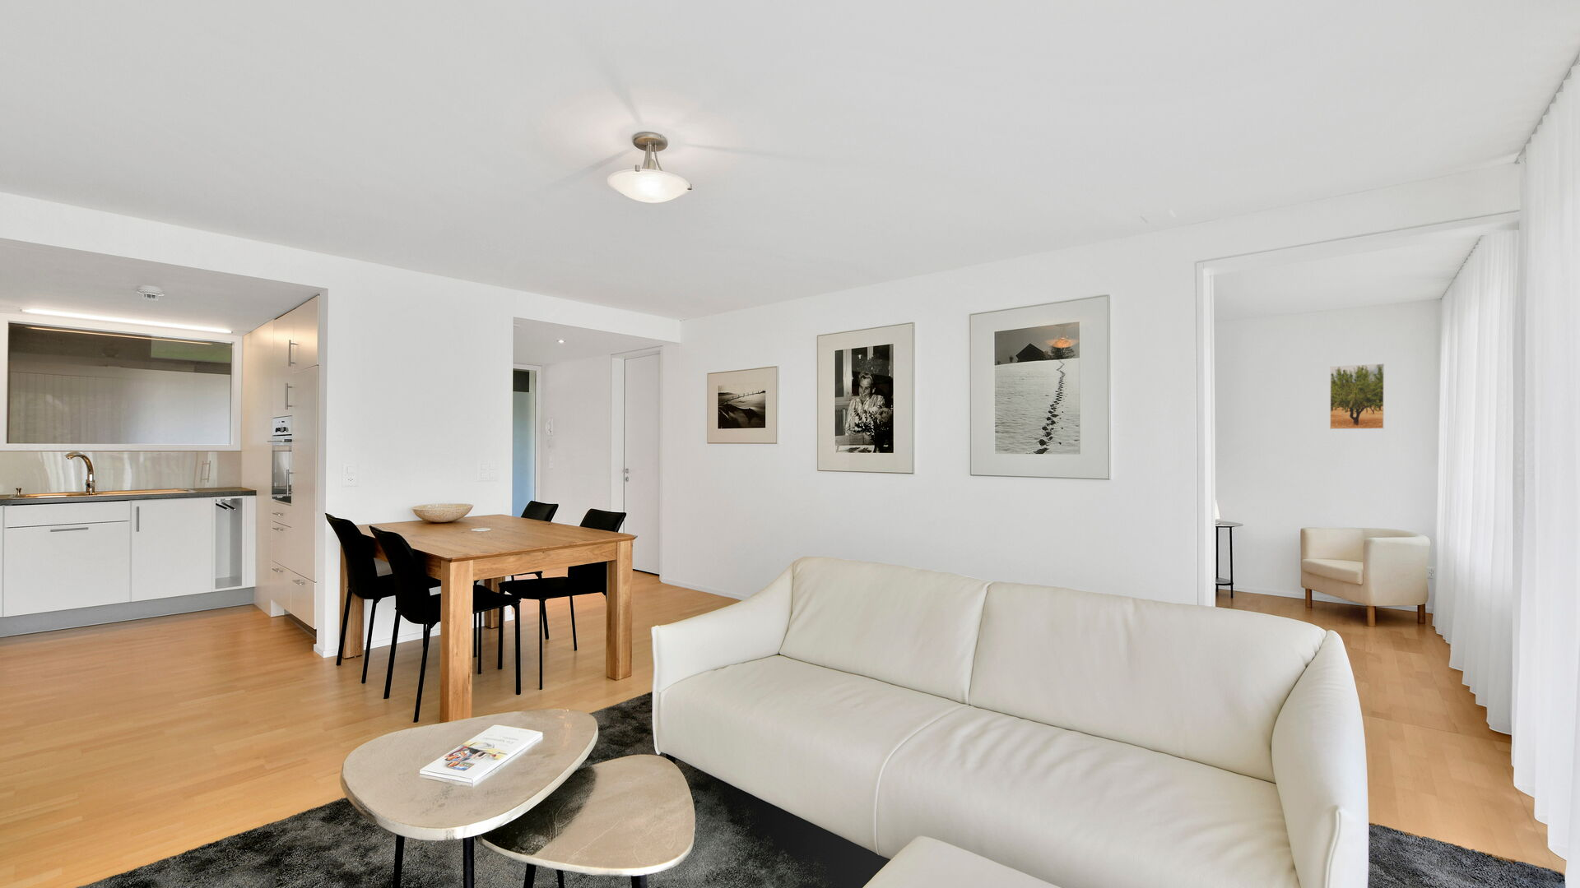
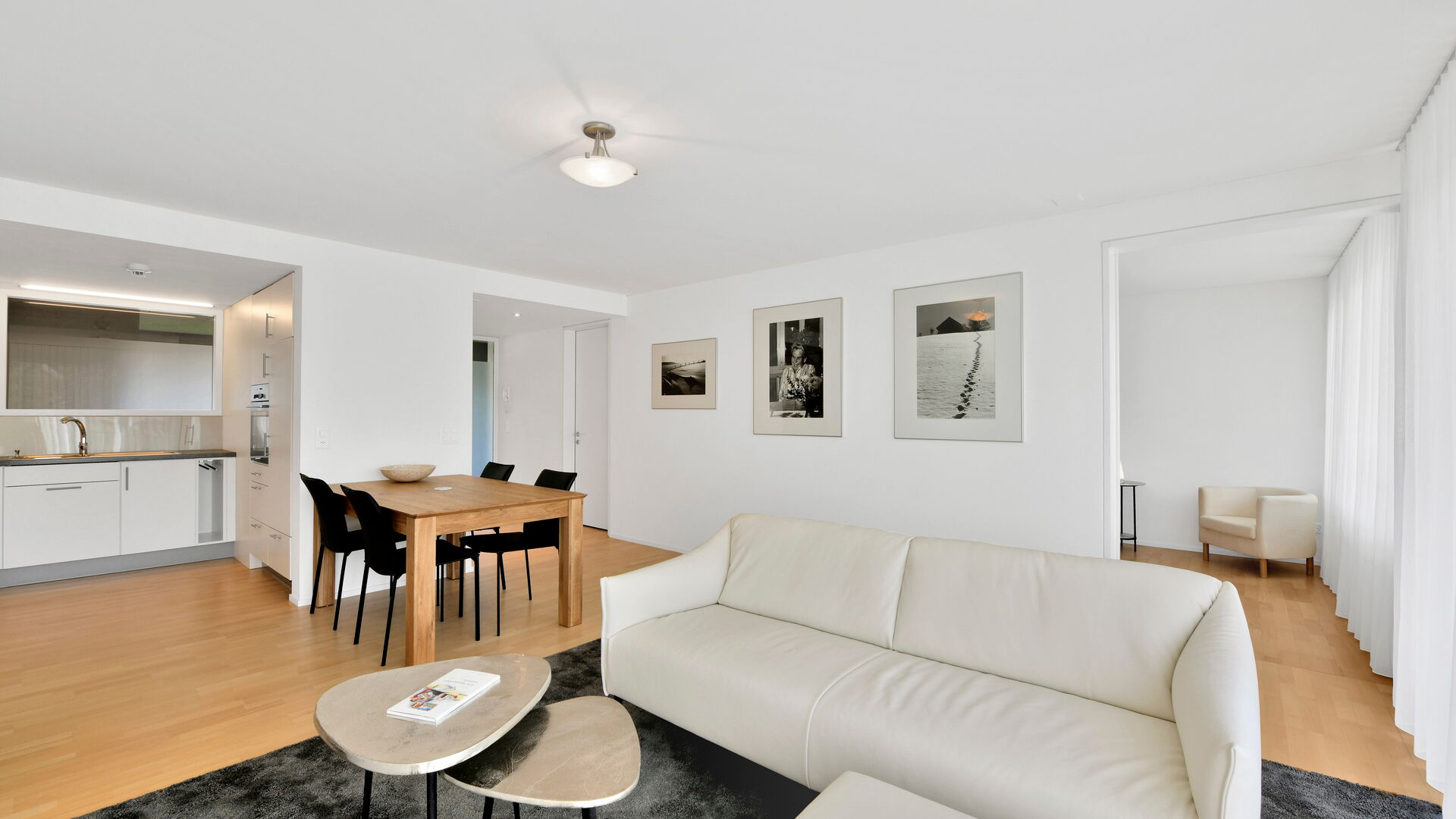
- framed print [1329,363,1385,430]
